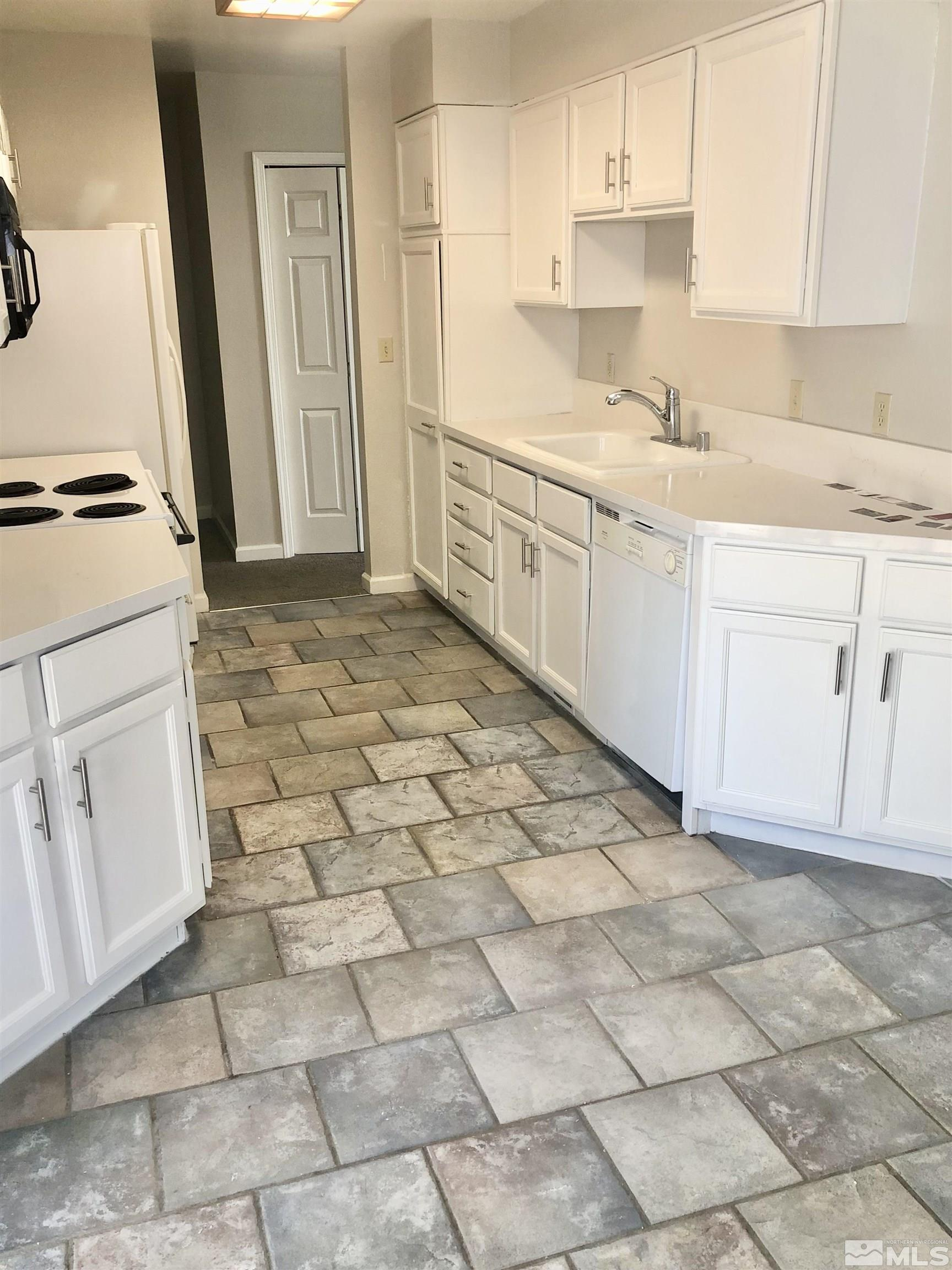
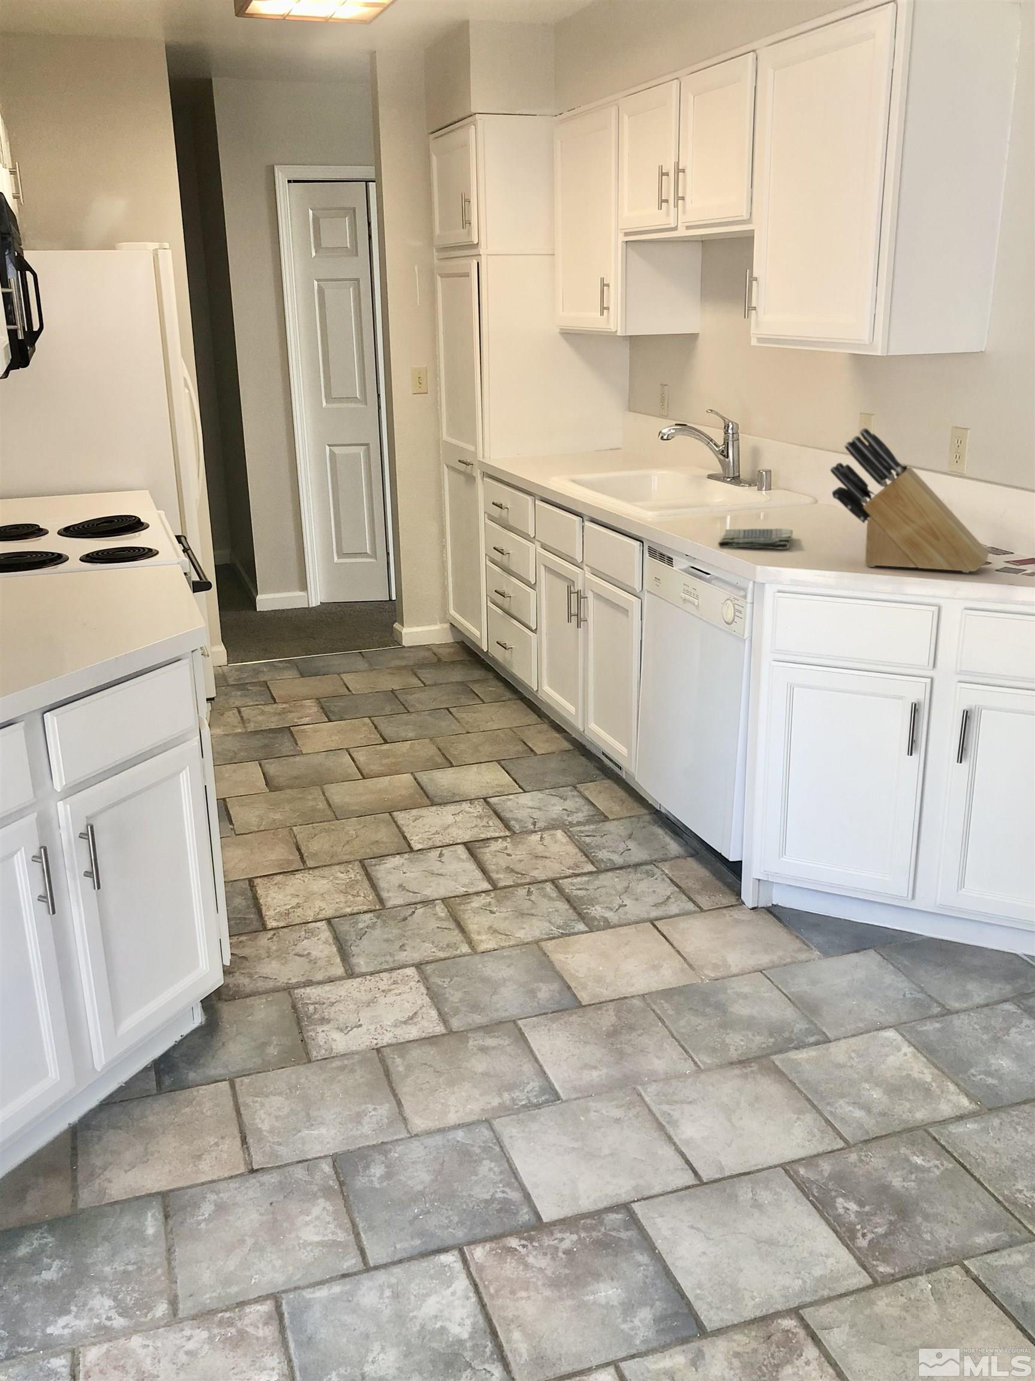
+ dish towel [718,528,794,549]
+ knife block [830,427,989,573]
